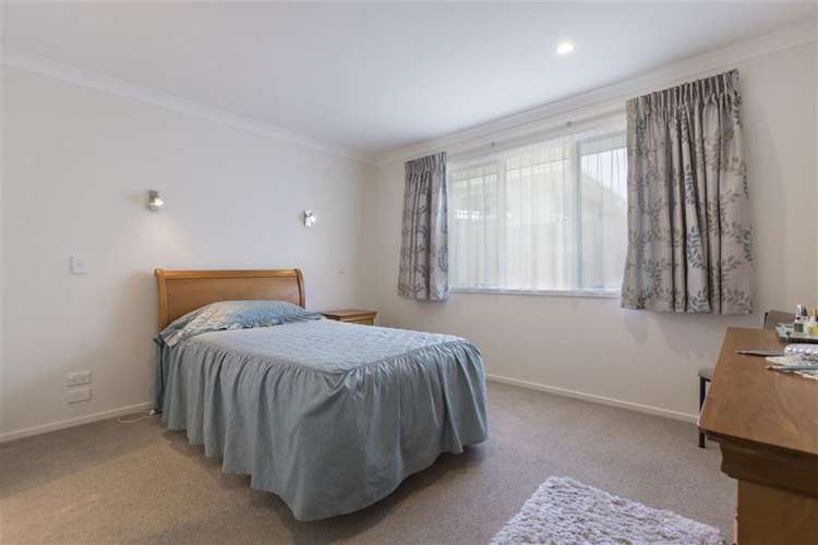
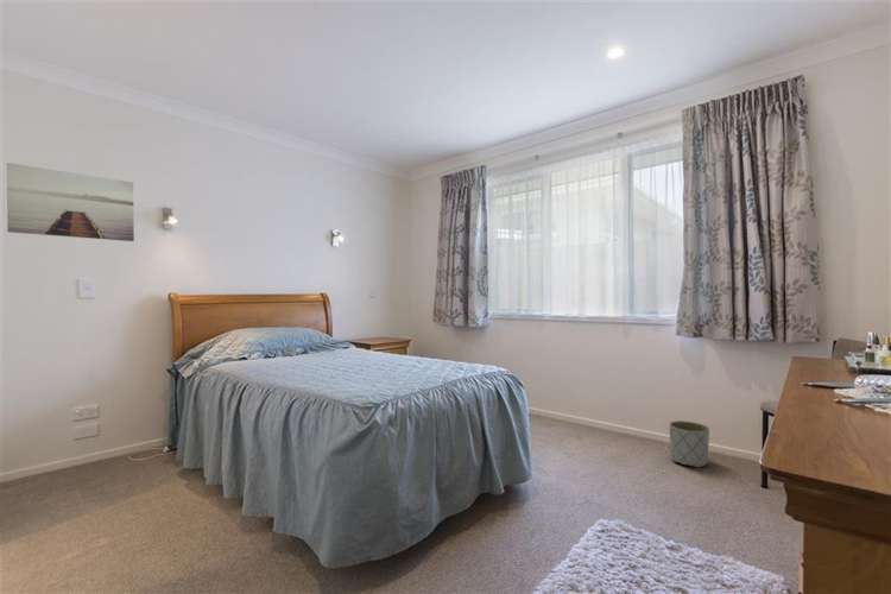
+ planter [668,419,710,469]
+ wall art [6,162,135,242]
